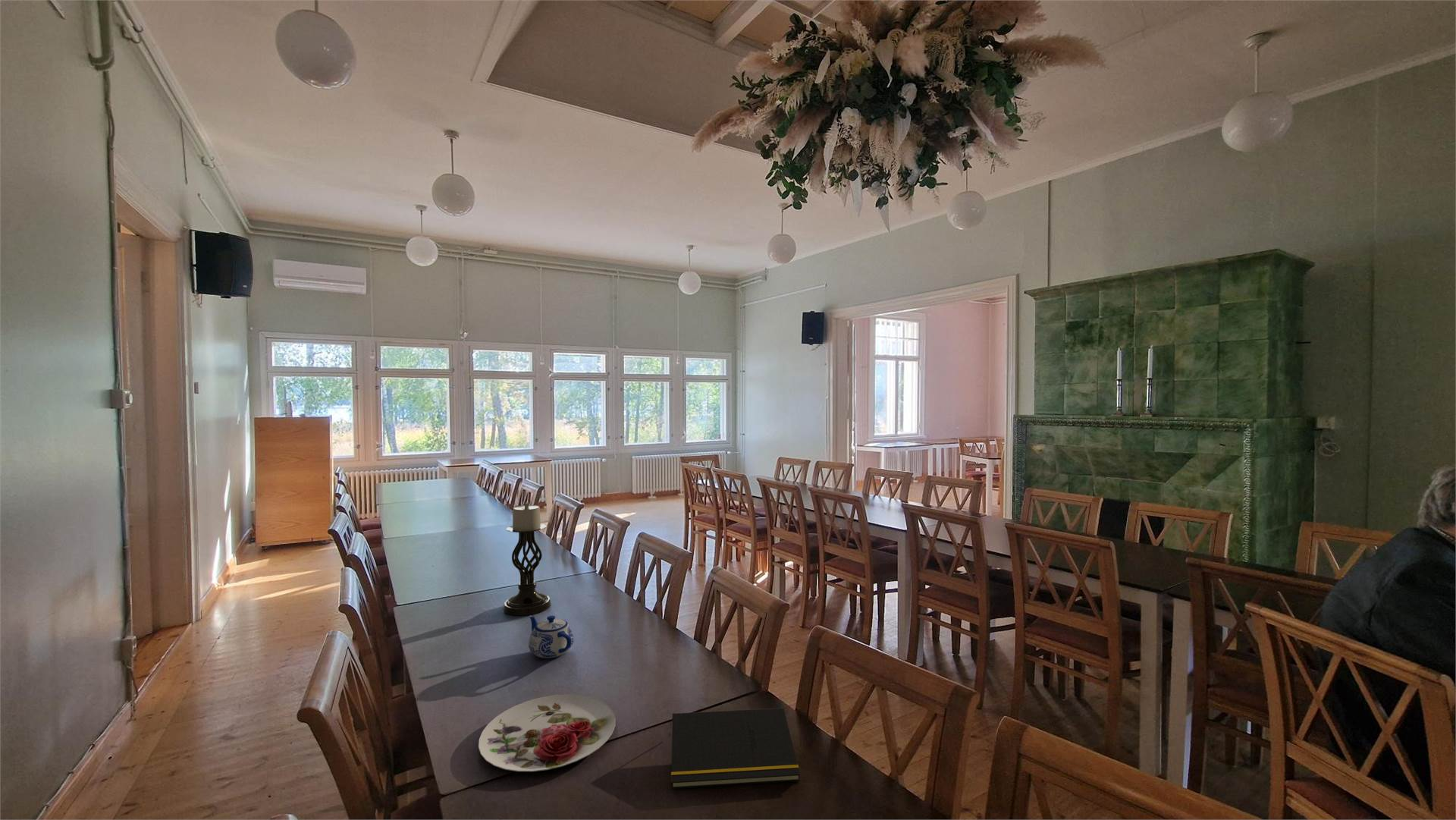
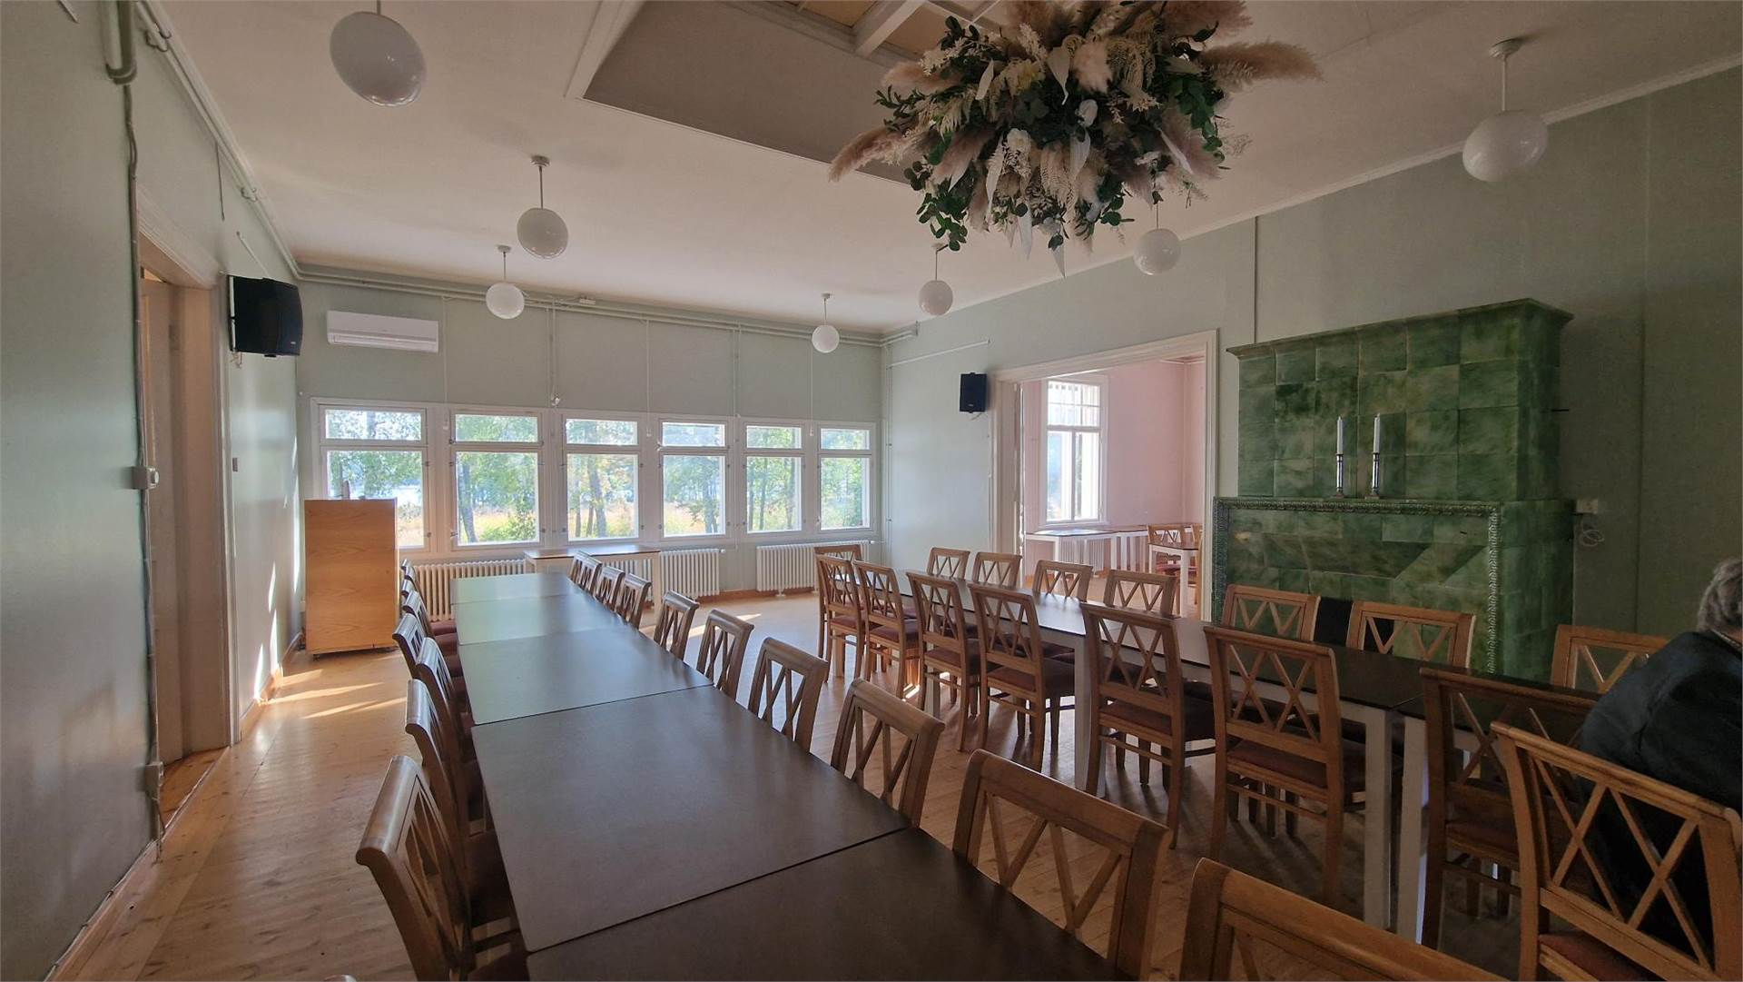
- teapot [528,614,575,659]
- plate [478,693,616,772]
- candle holder [503,502,551,616]
- notepad [668,707,801,790]
